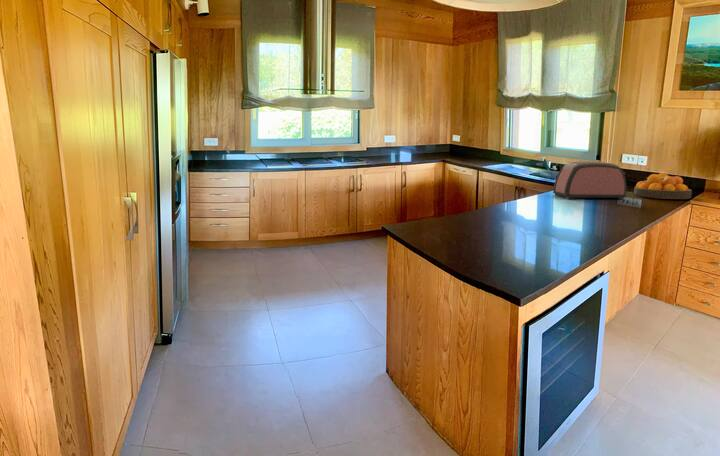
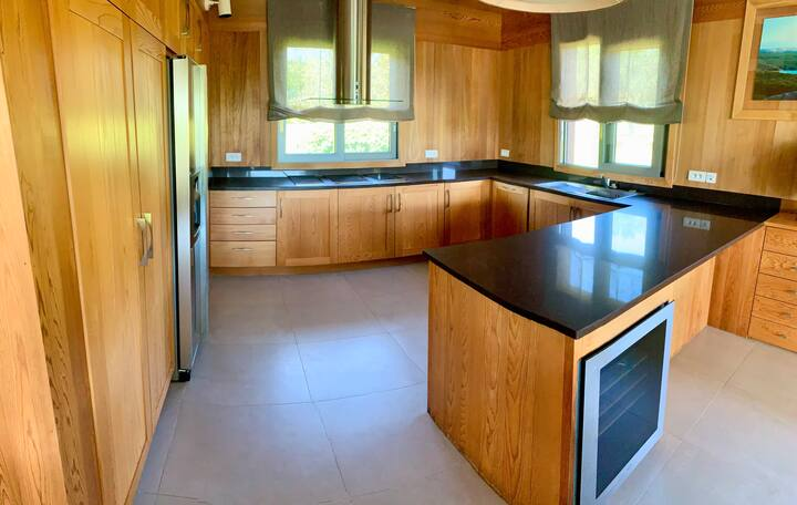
- fruit bowl [633,172,693,200]
- toaster [552,160,627,200]
